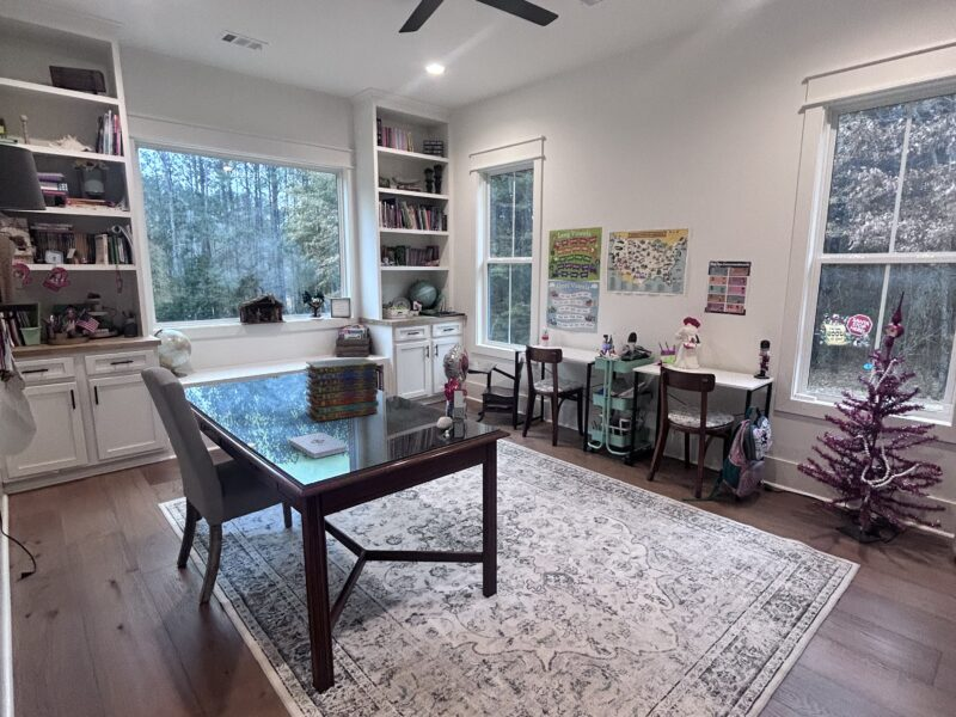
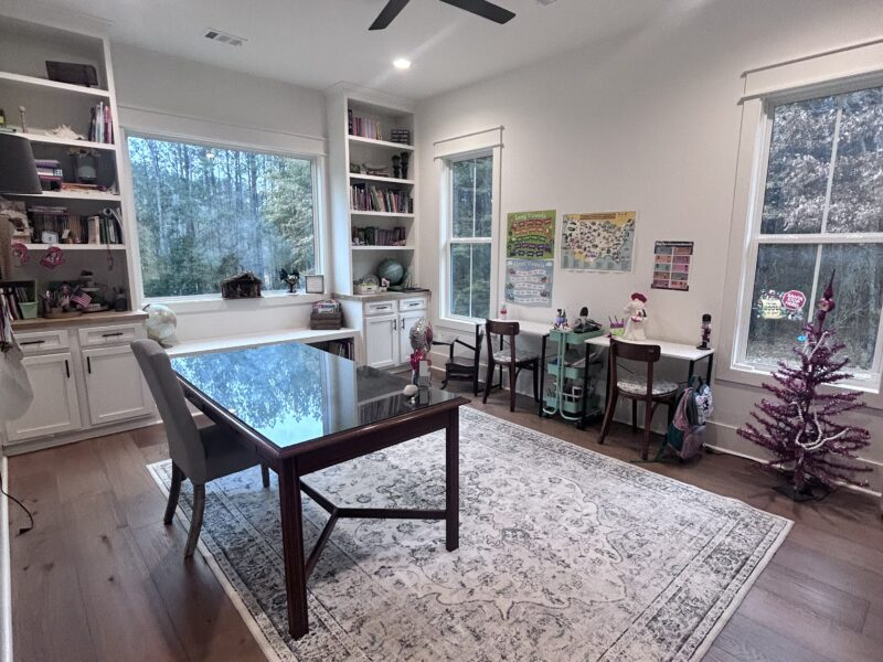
- book stack [304,356,380,423]
- notepad [287,431,349,460]
